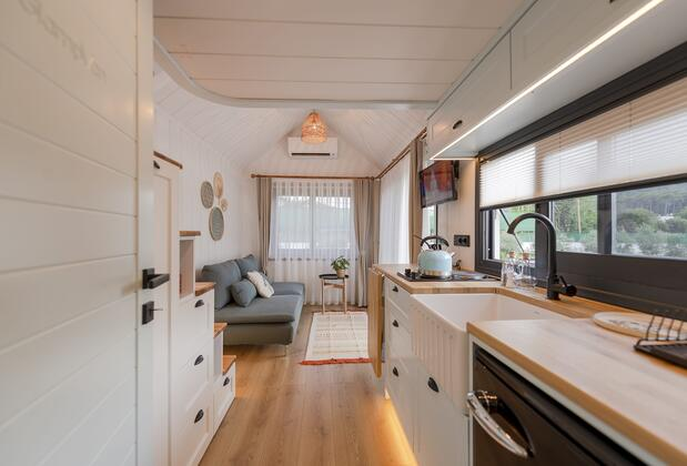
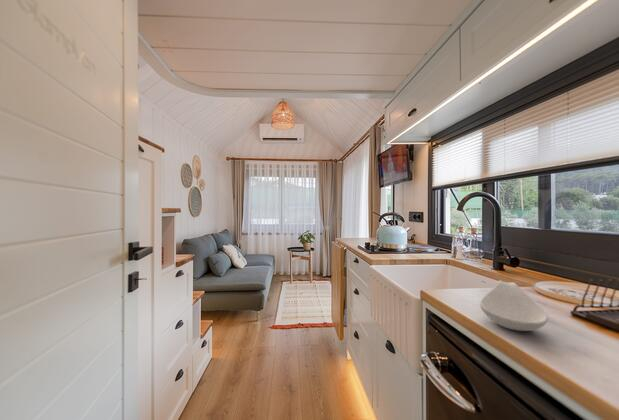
+ spoon rest [479,280,549,332]
